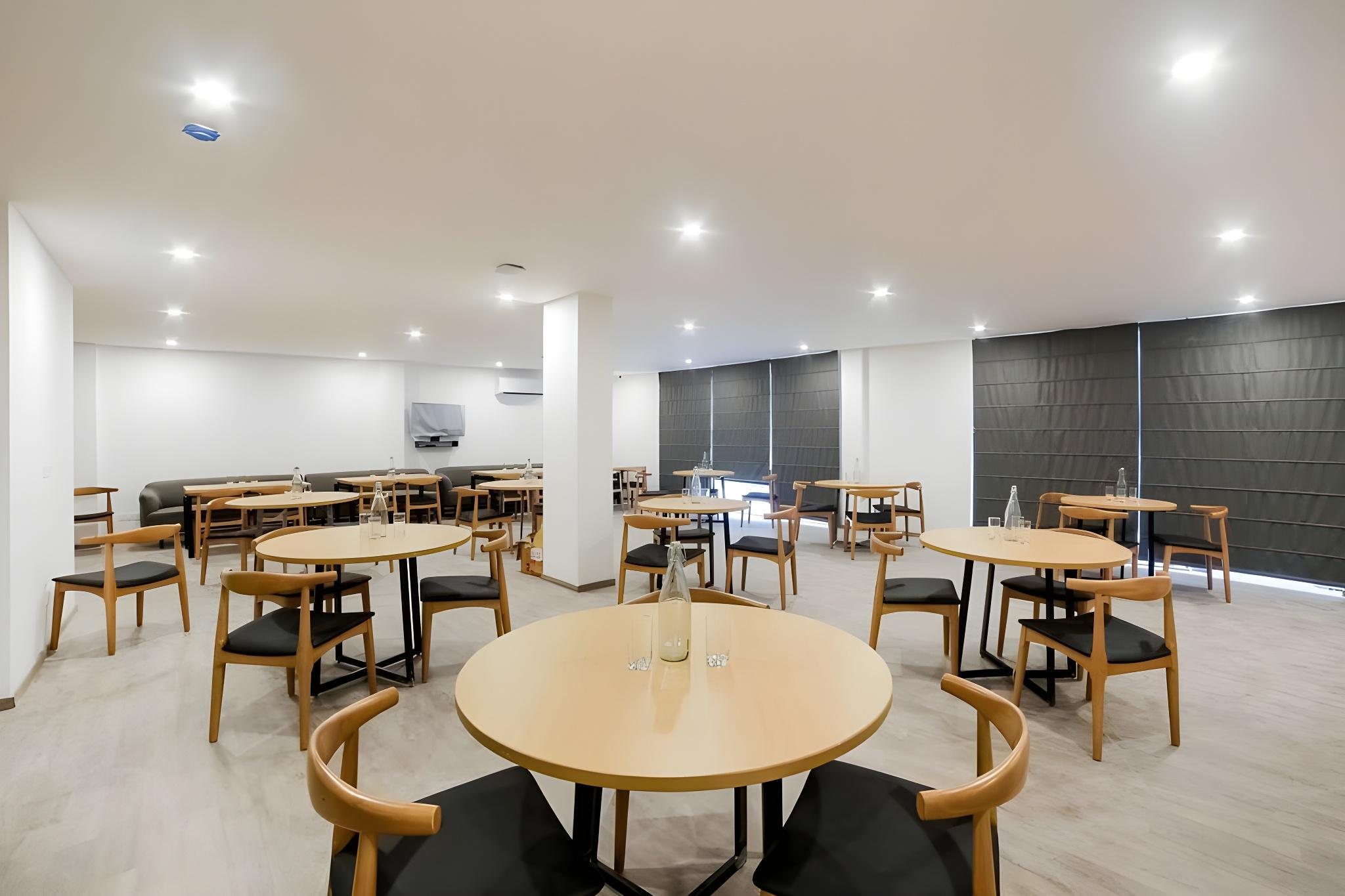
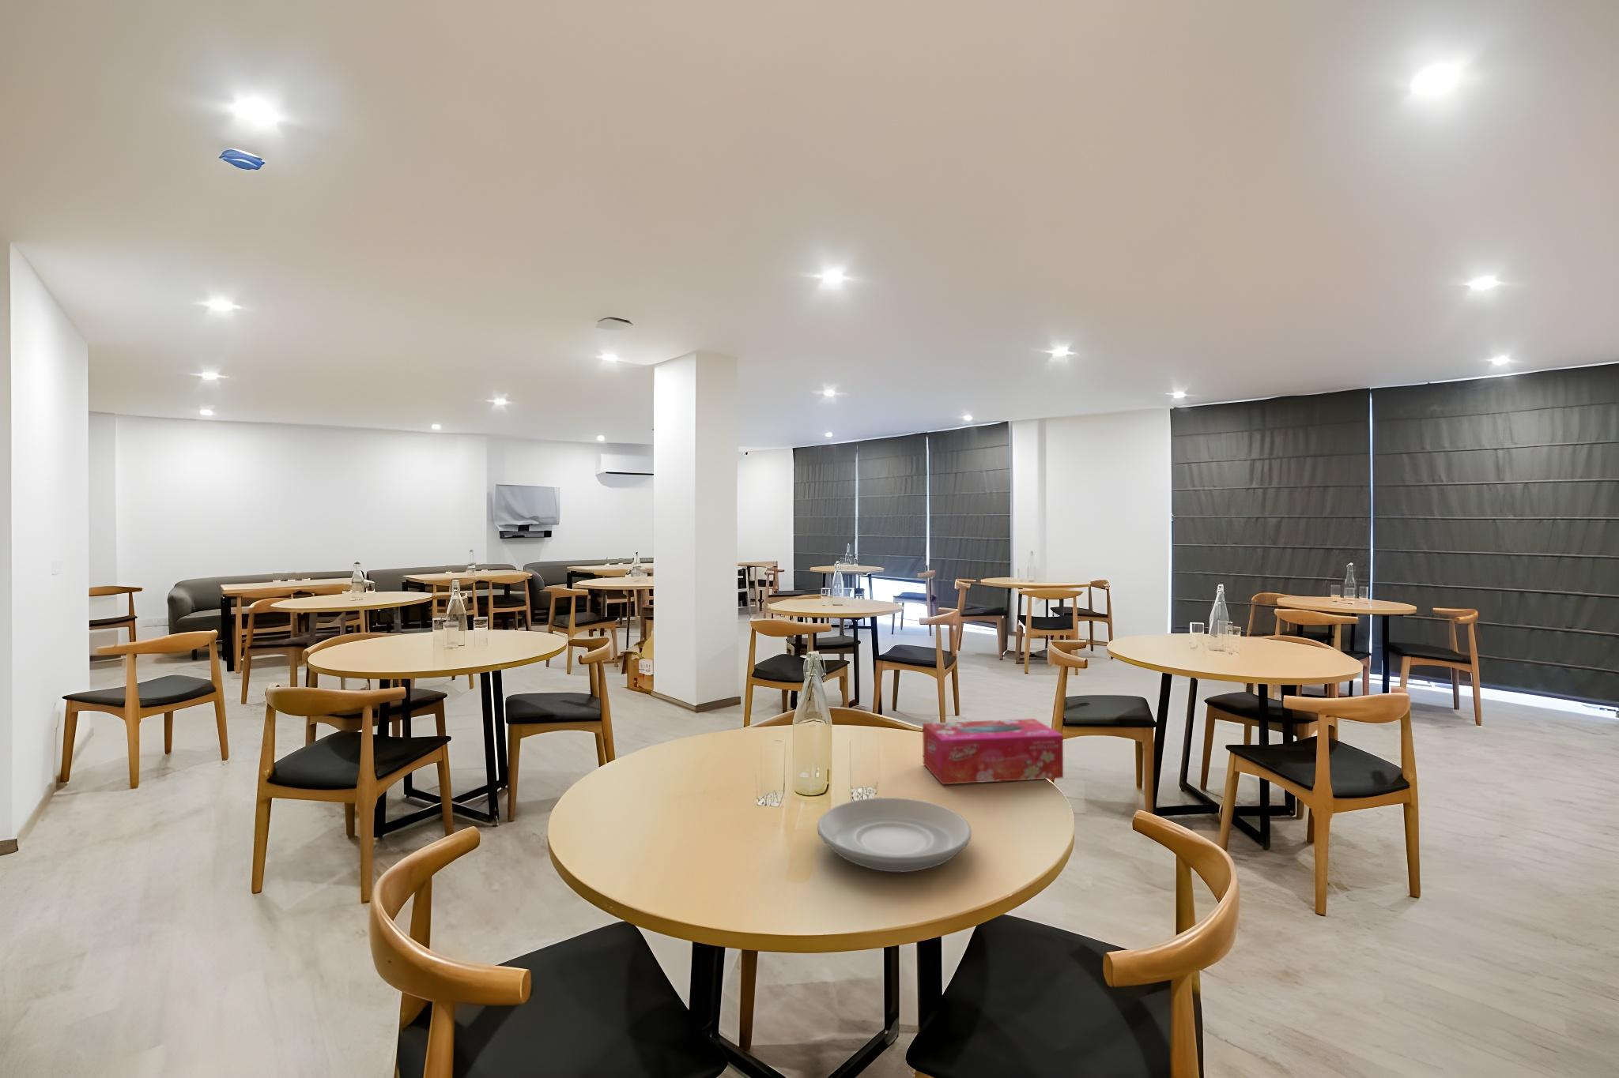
+ tissue box [922,718,1064,784]
+ plate [816,796,973,872]
